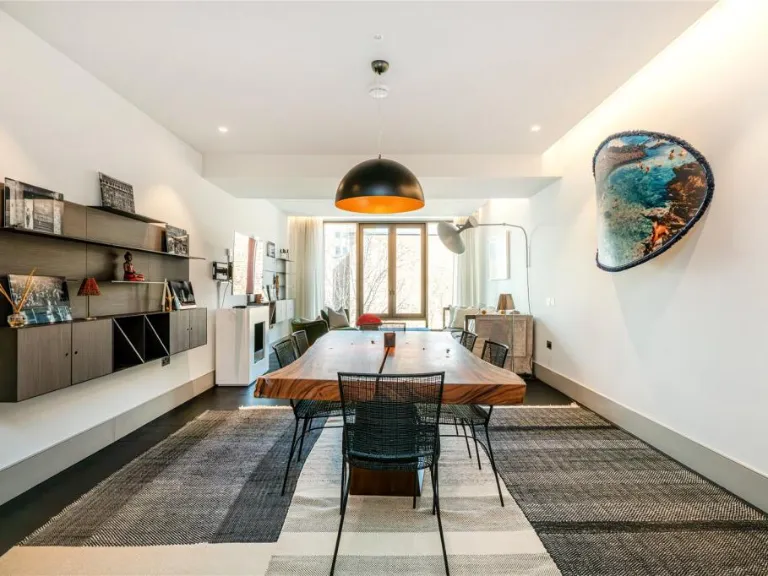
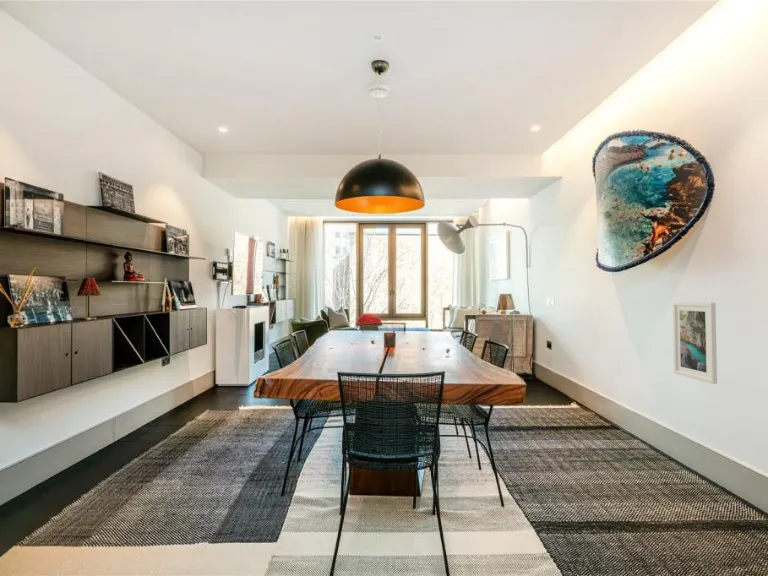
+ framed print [671,301,718,385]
